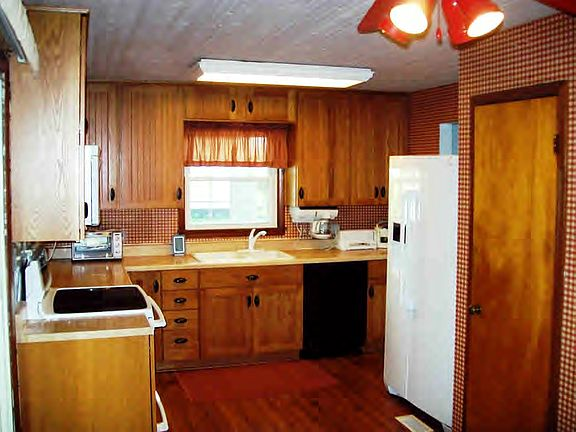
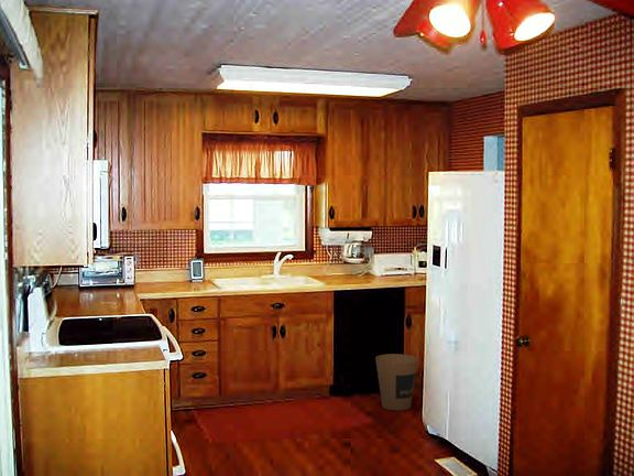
+ trash can [374,353,419,412]
